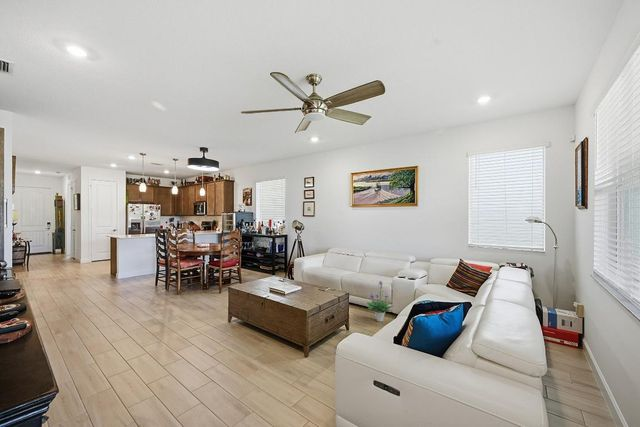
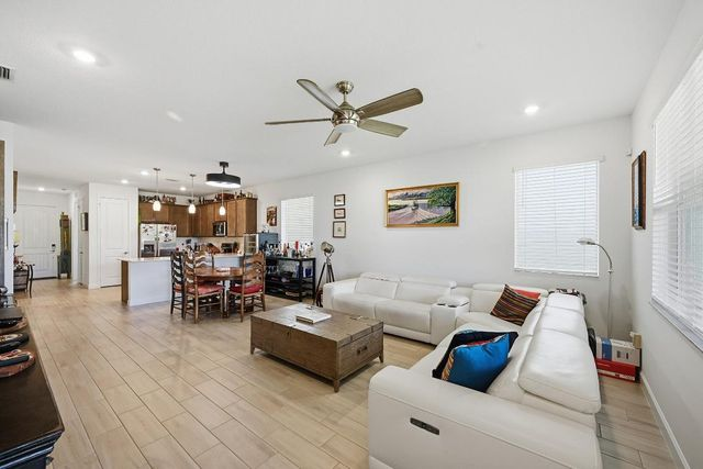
- potted plant [366,280,394,323]
